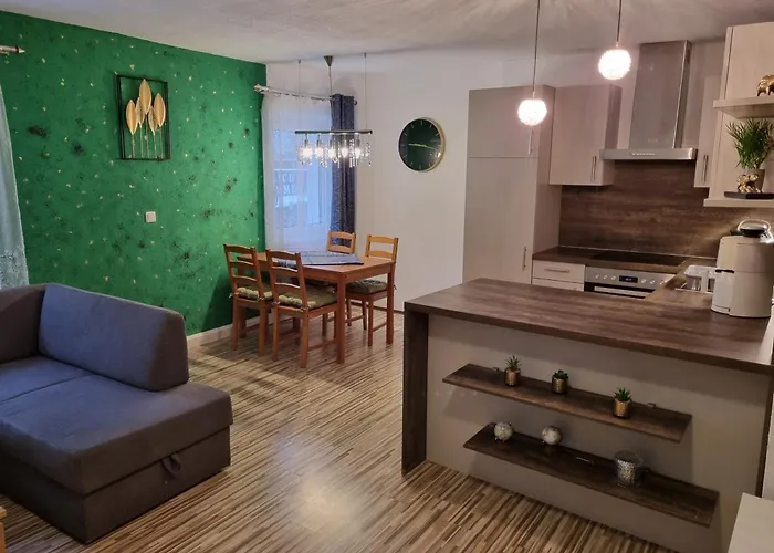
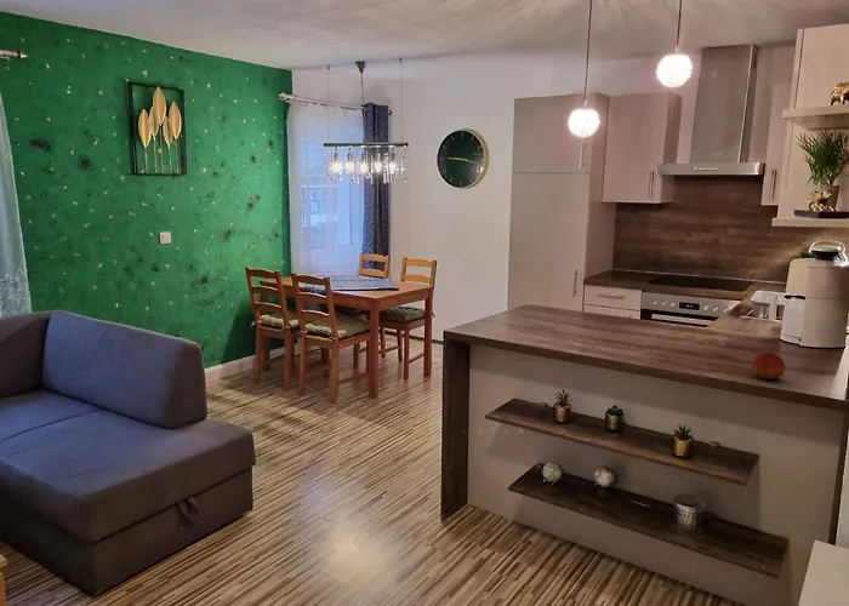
+ fruit [751,351,786,382]
